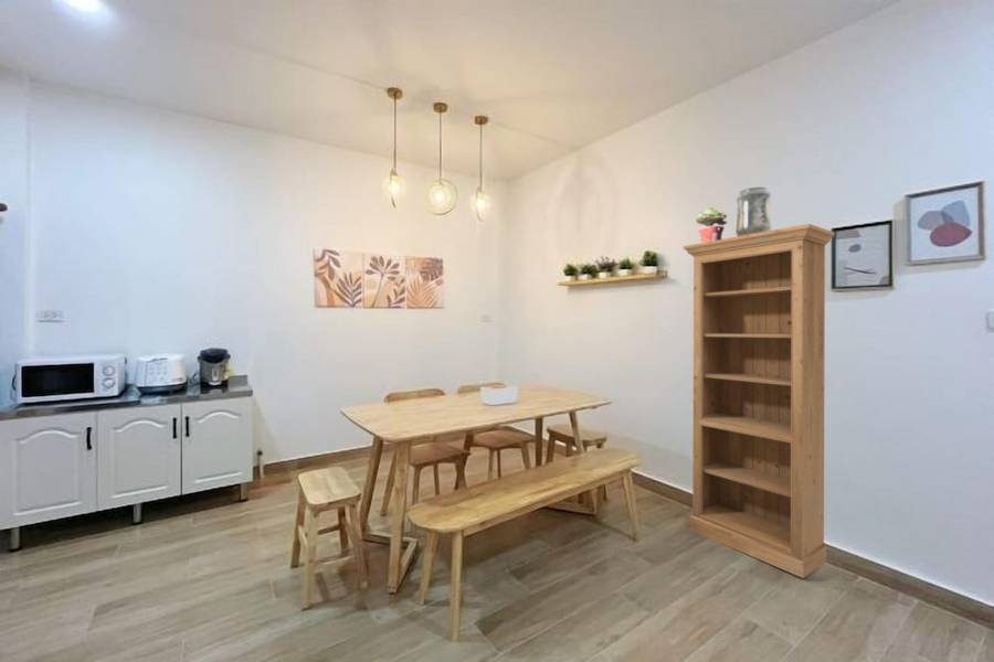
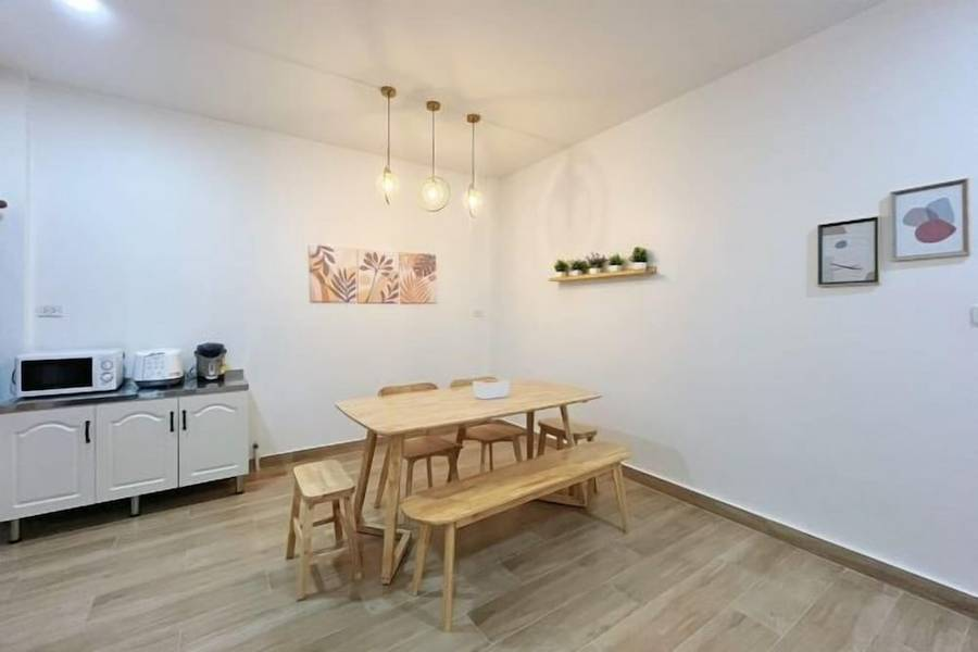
- decorative vase [734,185,772,237]
- bookshelf [683,223,835,579]
- potted plant [694,206,729,243]
